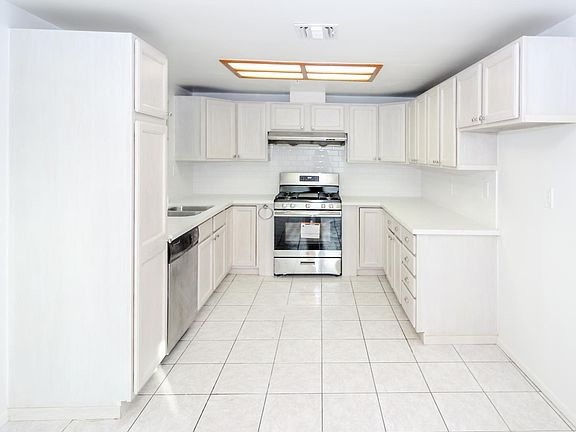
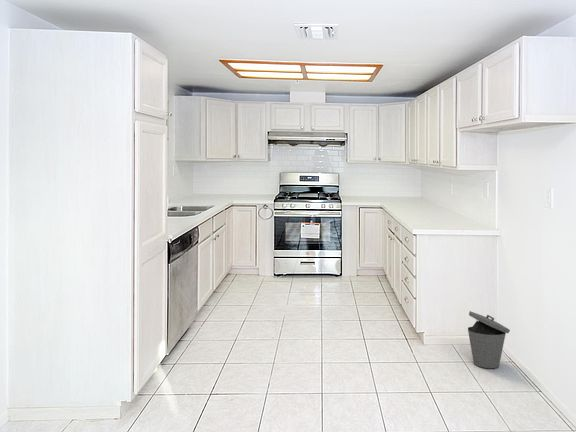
+ trash can [467,310,511,369]
